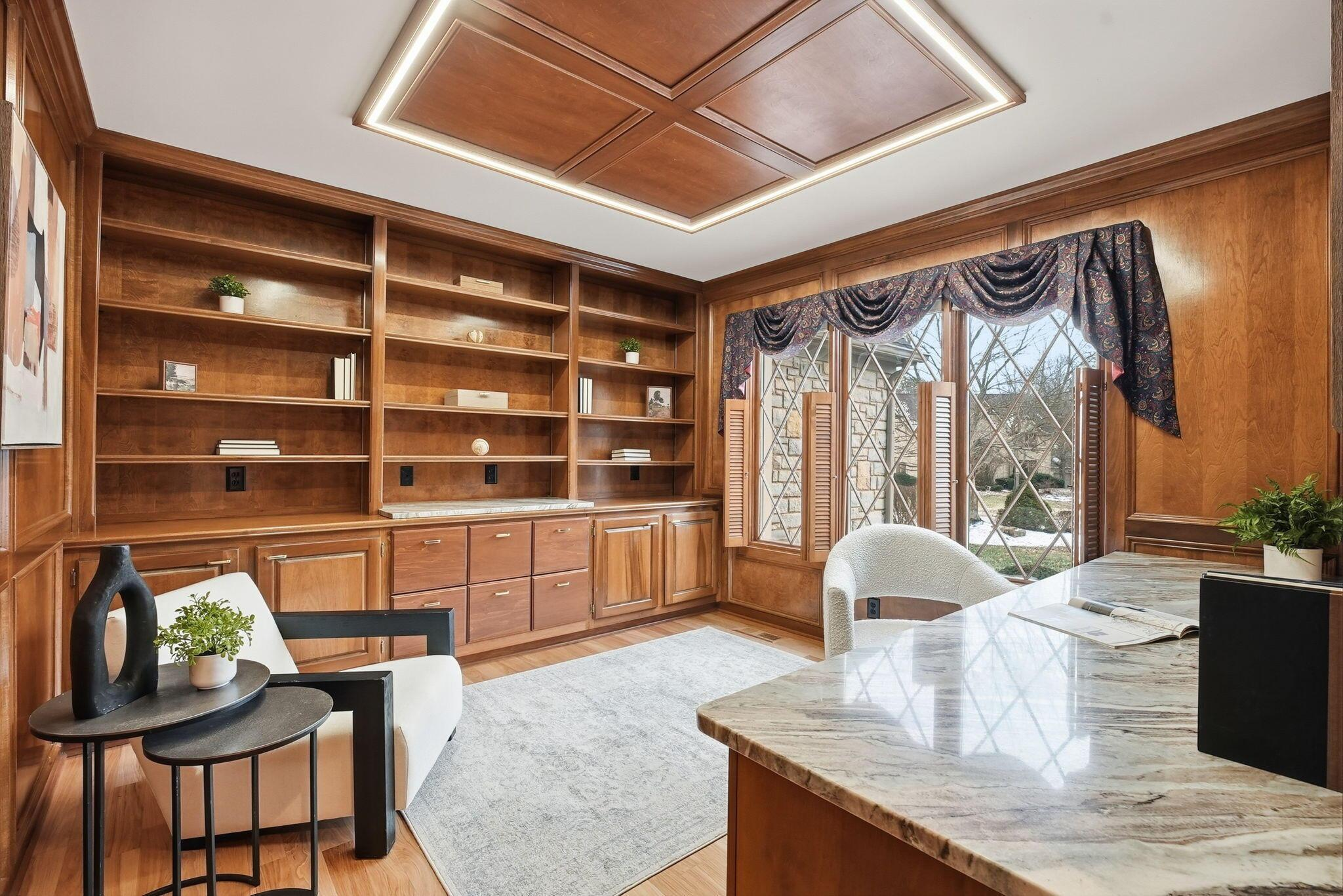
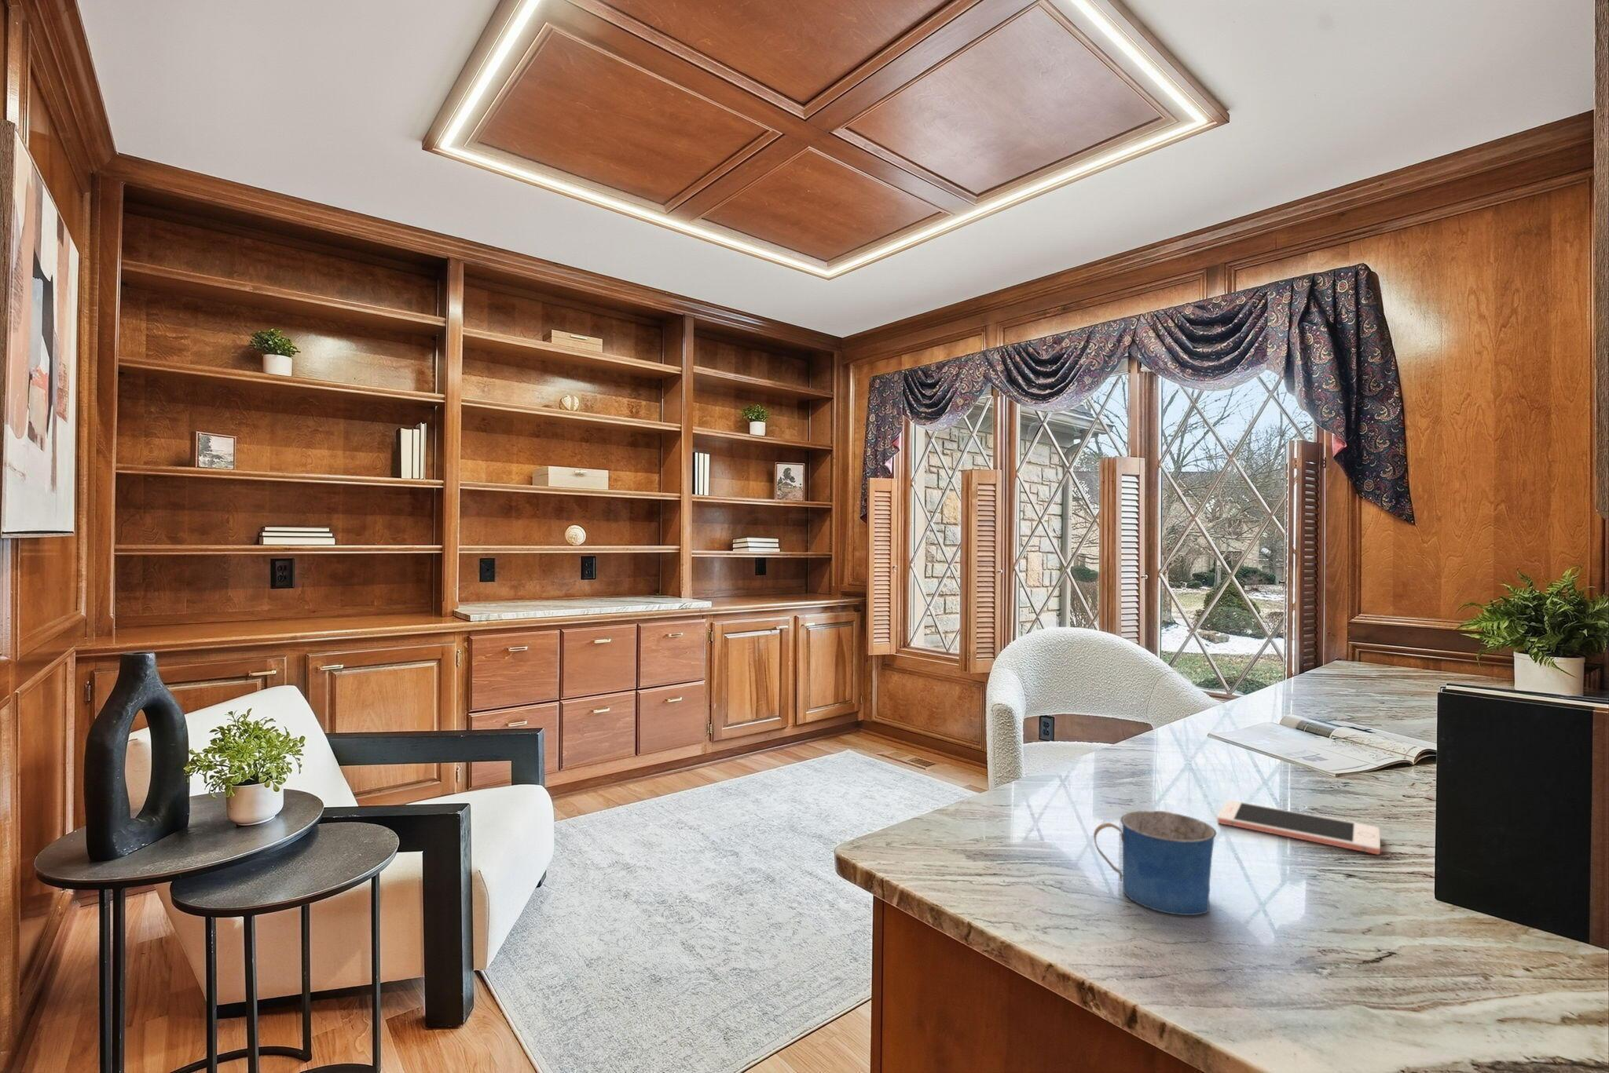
+ cell phone [1217,800,1381,855]
+ mug [1093,810,1217,916]
